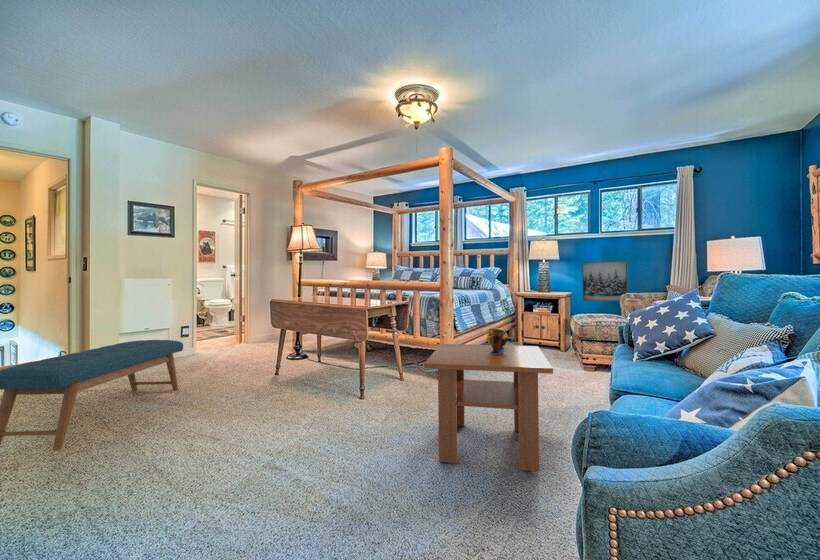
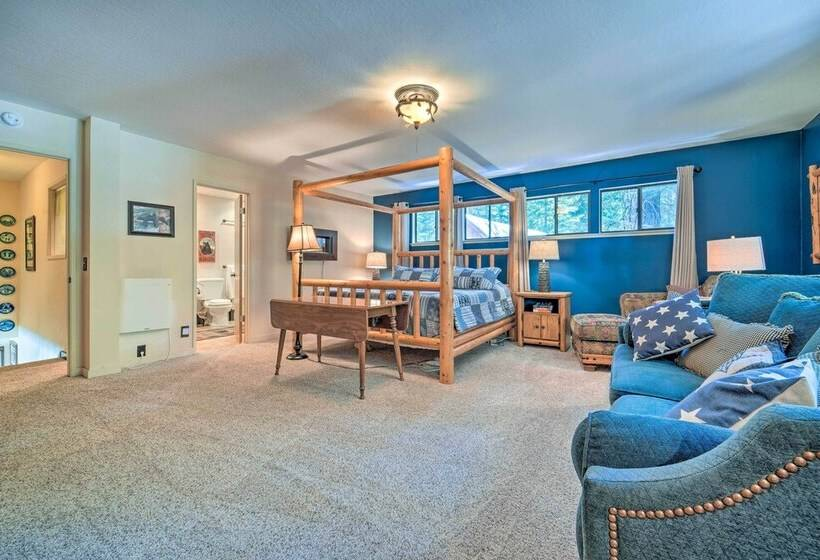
- decorative bowl [485,327,510,354]
- wall art [581,259,629,303]
- bench [0,339,184,452]
- coffee table [423,343,554,473]
